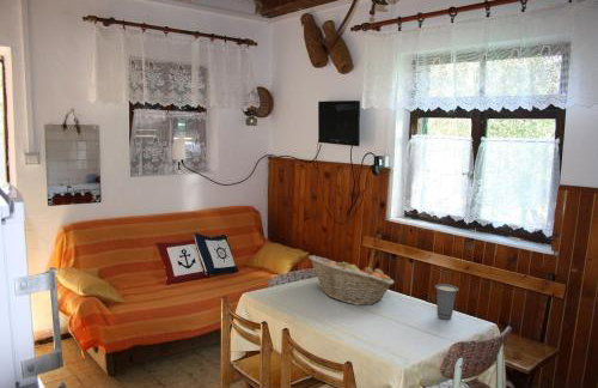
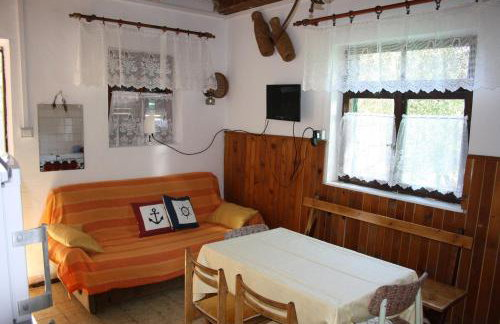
- fruit basket [307,254,395,307]
- cup [434,283,459,321]
